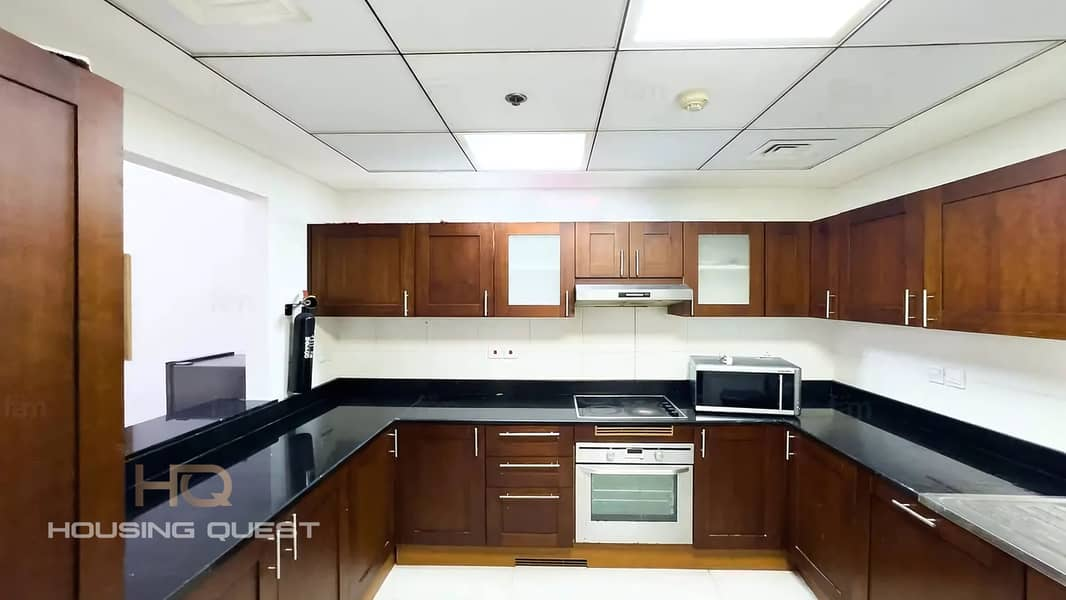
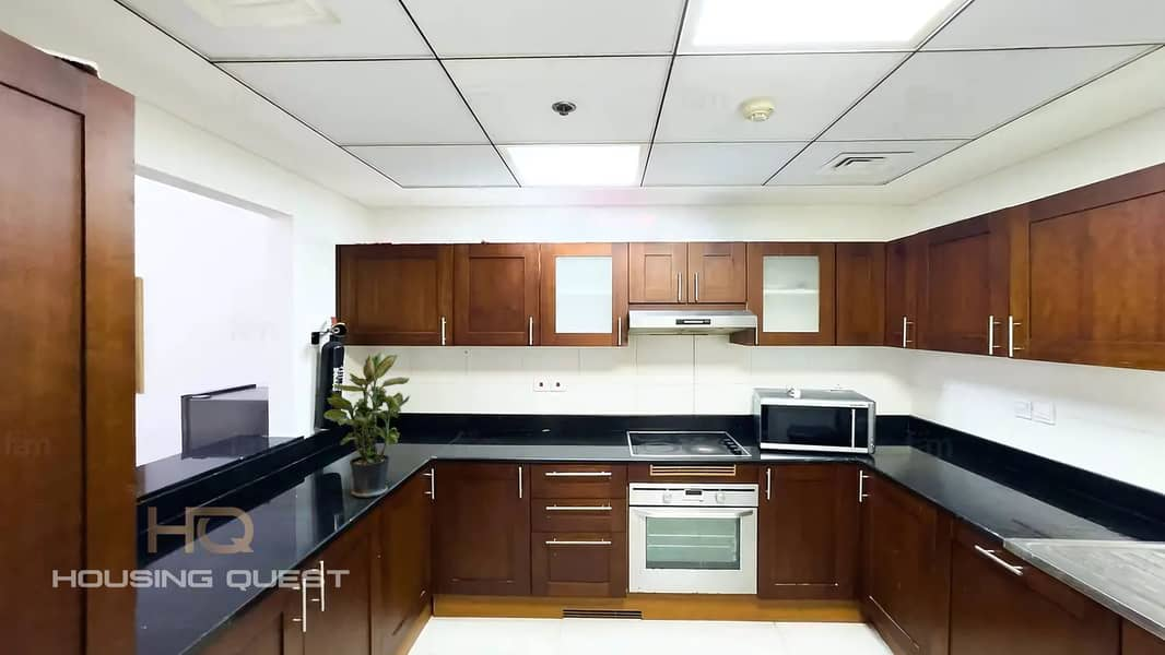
+ potted plant [322,350,411,499]
